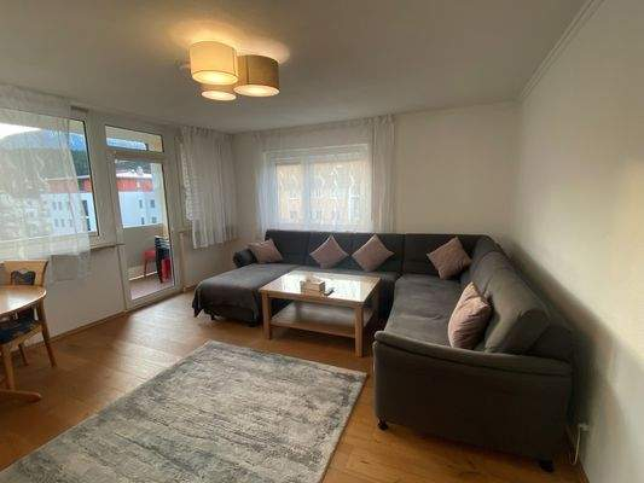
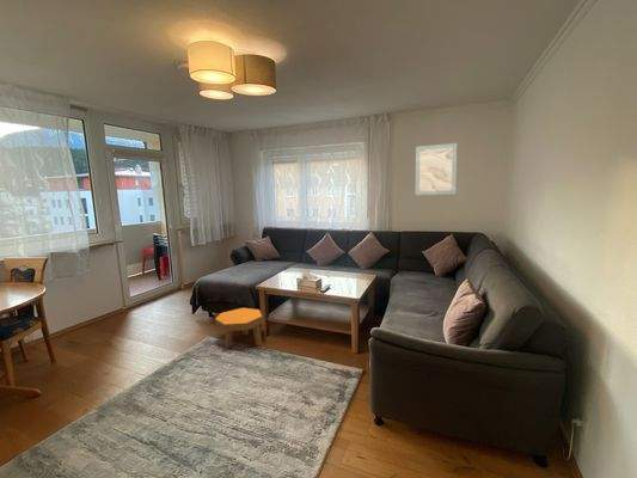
+ wall art [415,142,458,196]
+ footstool [214,307,265,349]
